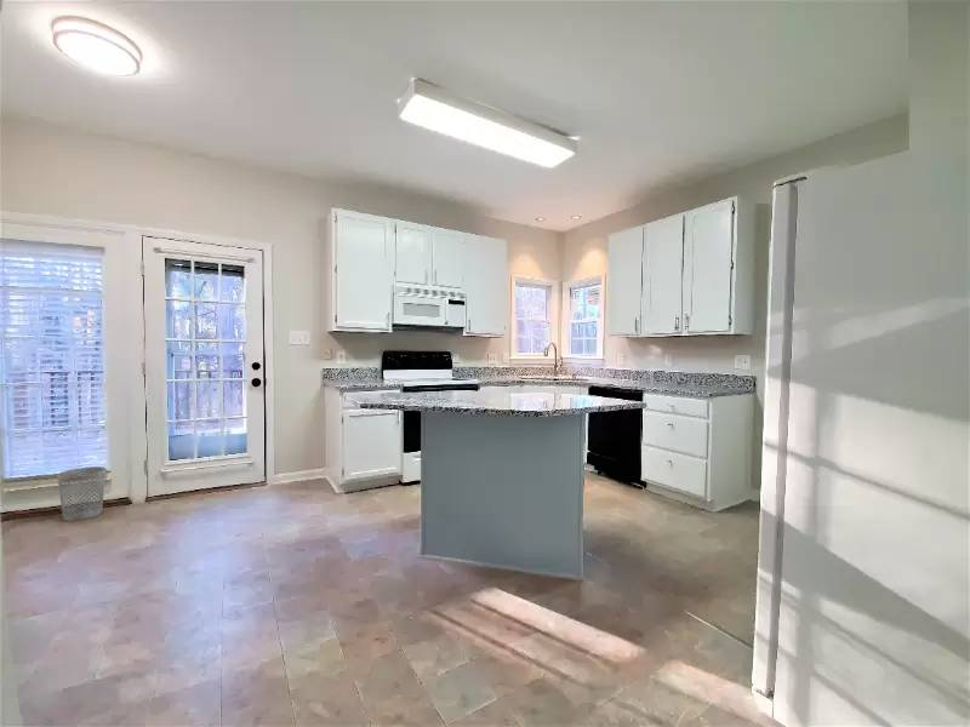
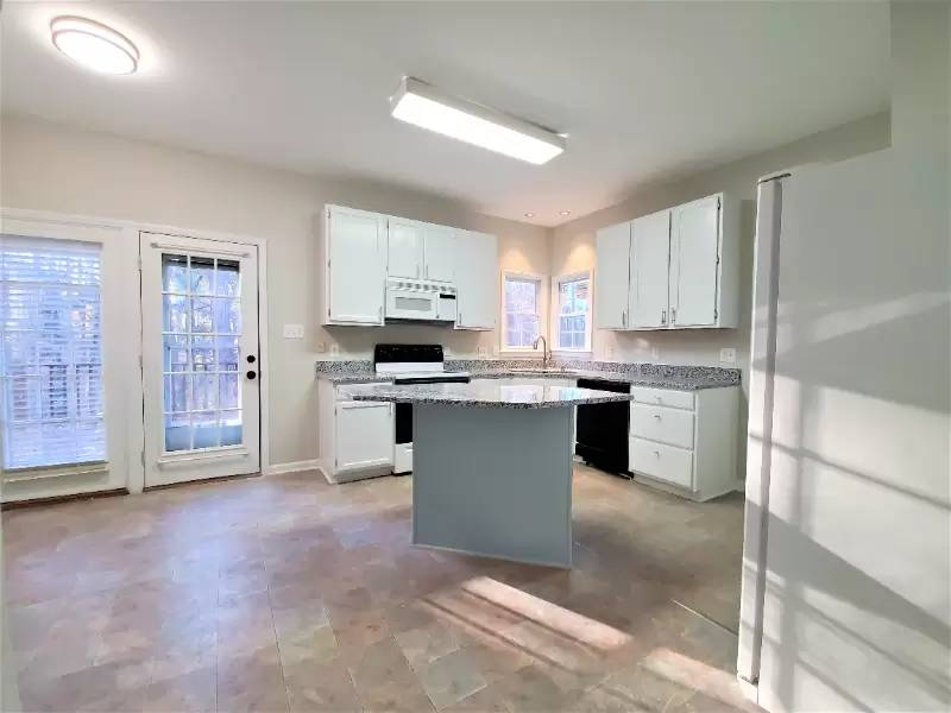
- wastebasket [56,465,107,522]
